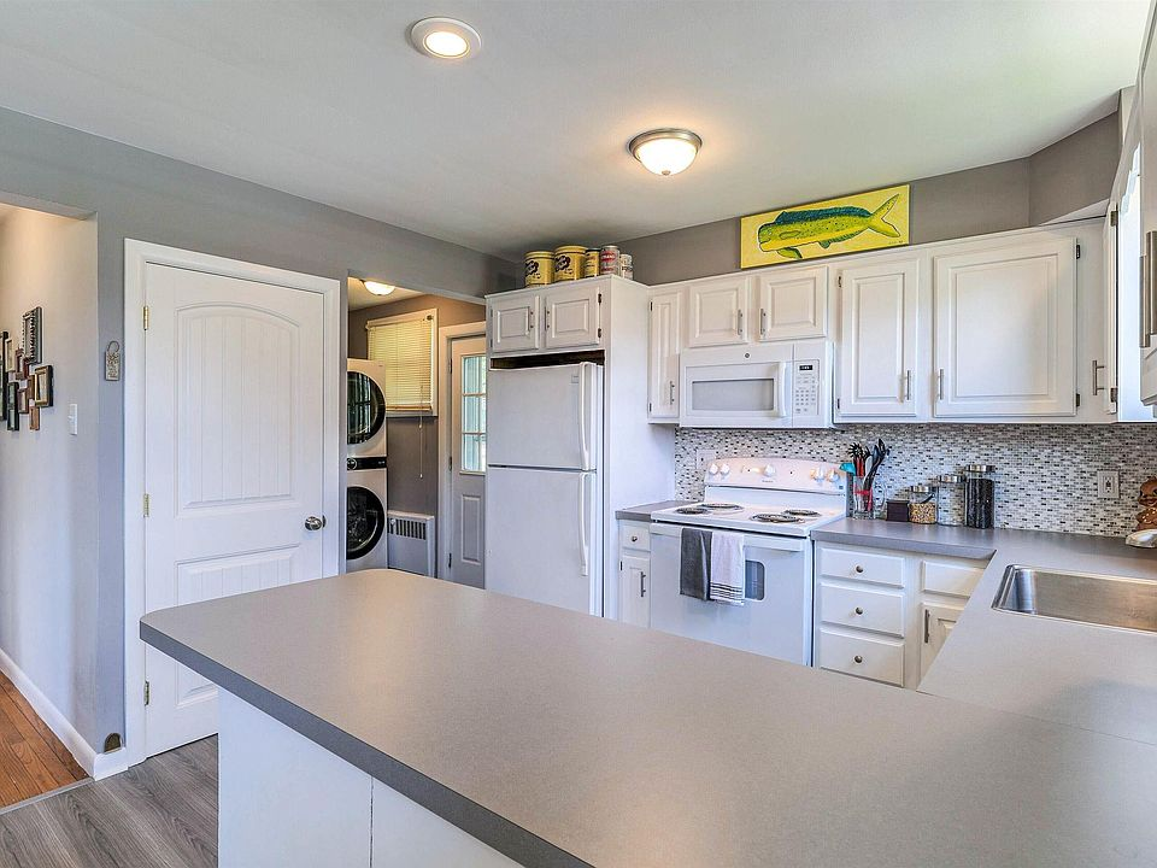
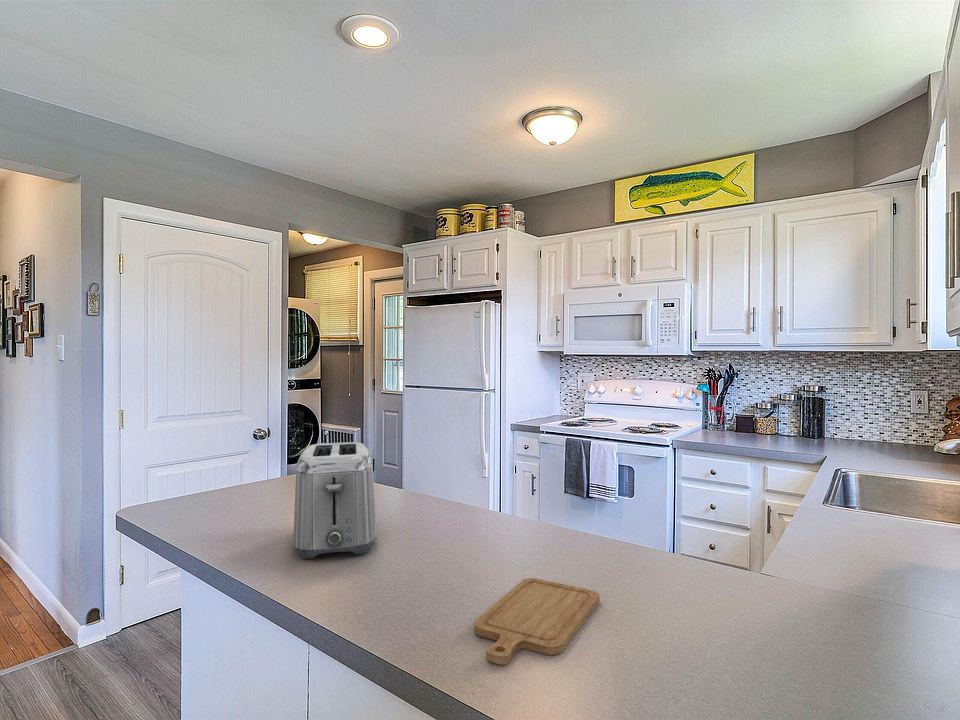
+ toaster [293,441,378,559]
+ chopping board [473,577,600,666]
